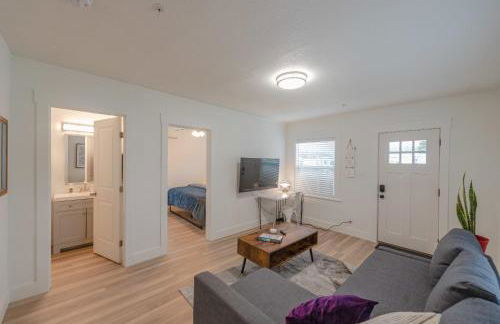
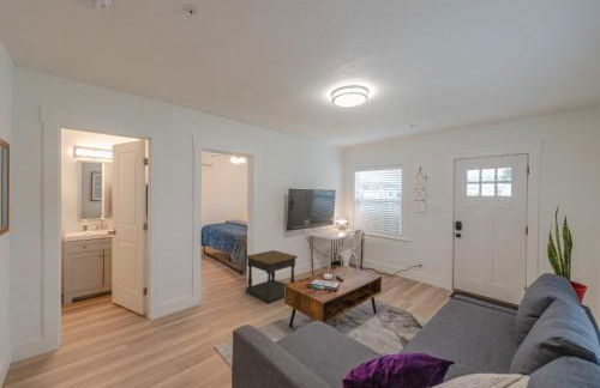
+ side table [245,249,299,304]
